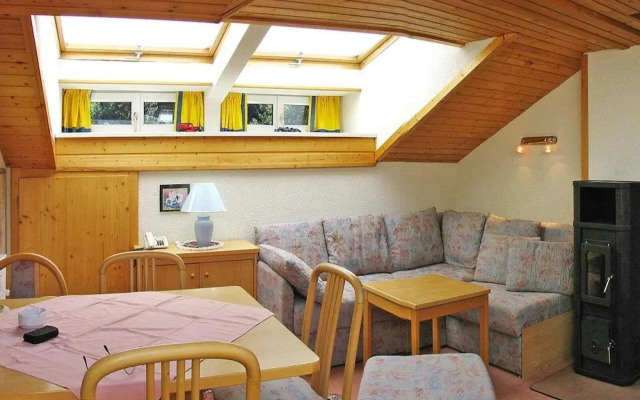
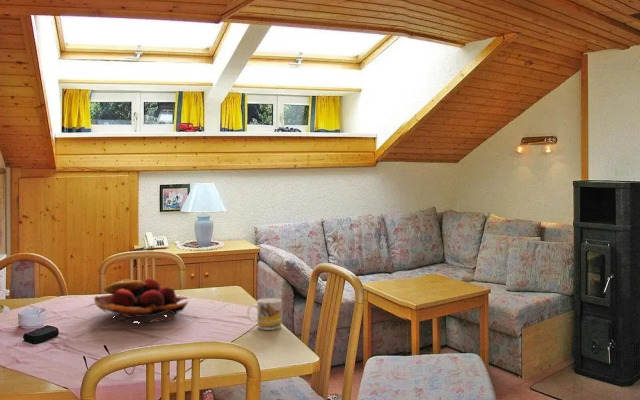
+ fruit basket [93,278,189,324]
+ mug [246,297,282,331]
